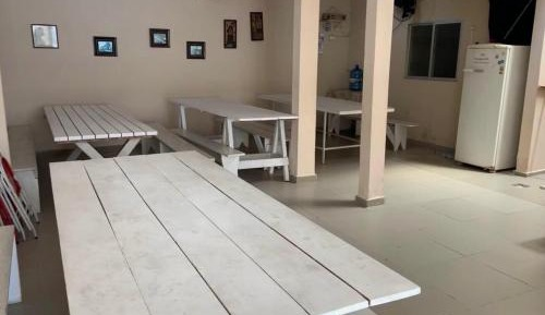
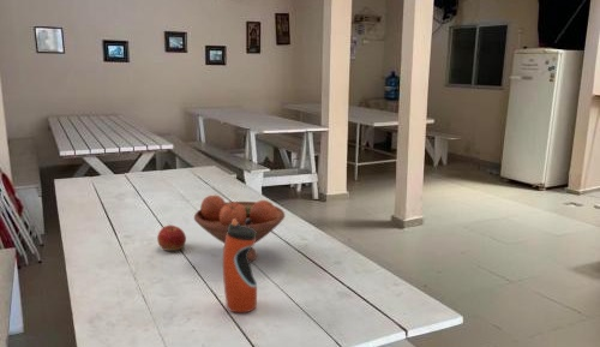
+ fruit bowl [193,195,286,263]
+ apple [156,225,187,252]
+ water bottle [222,219,258,313]
